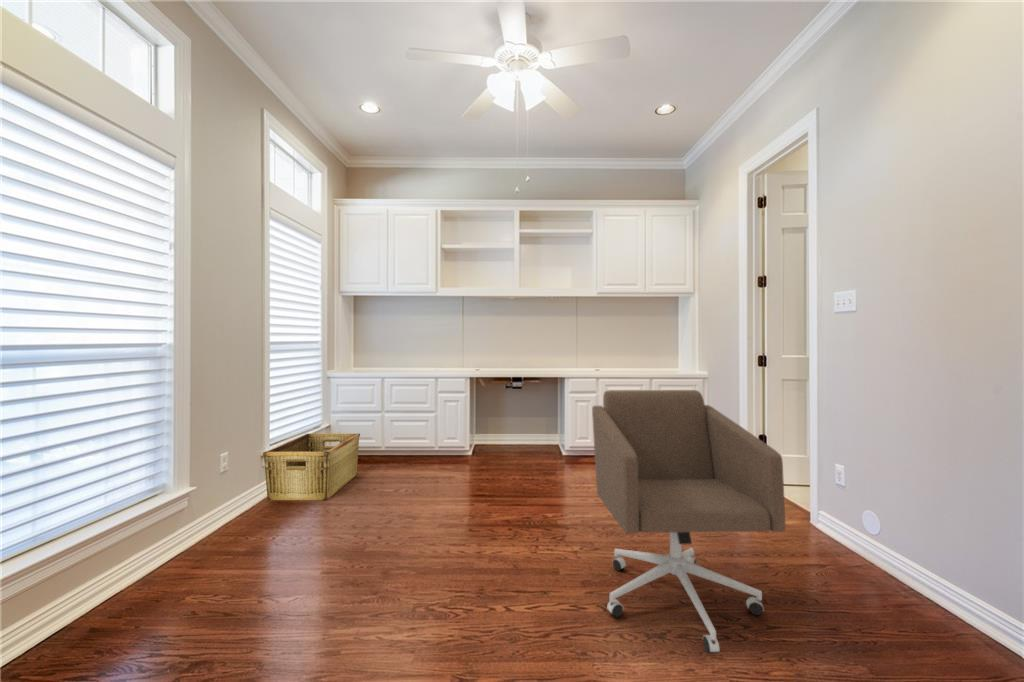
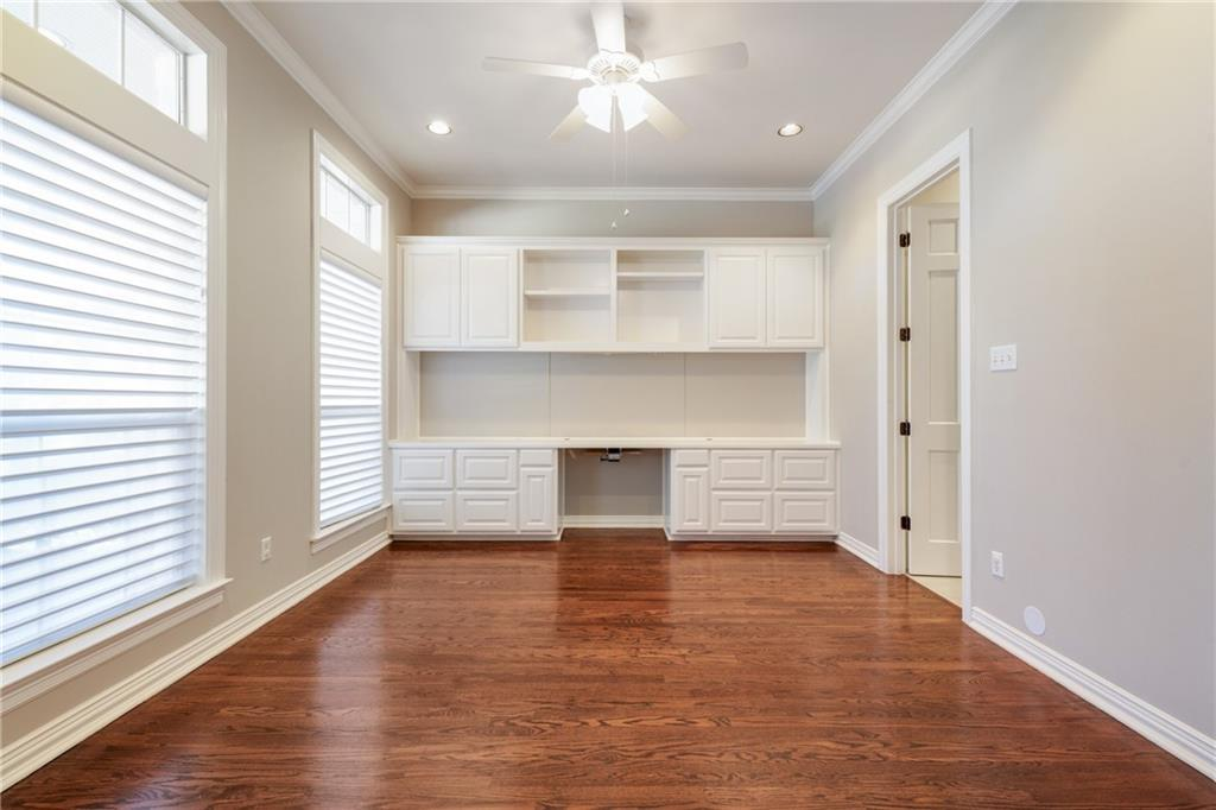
- office chair [591,389,787,654]
- hamper [262,433,361,501]
